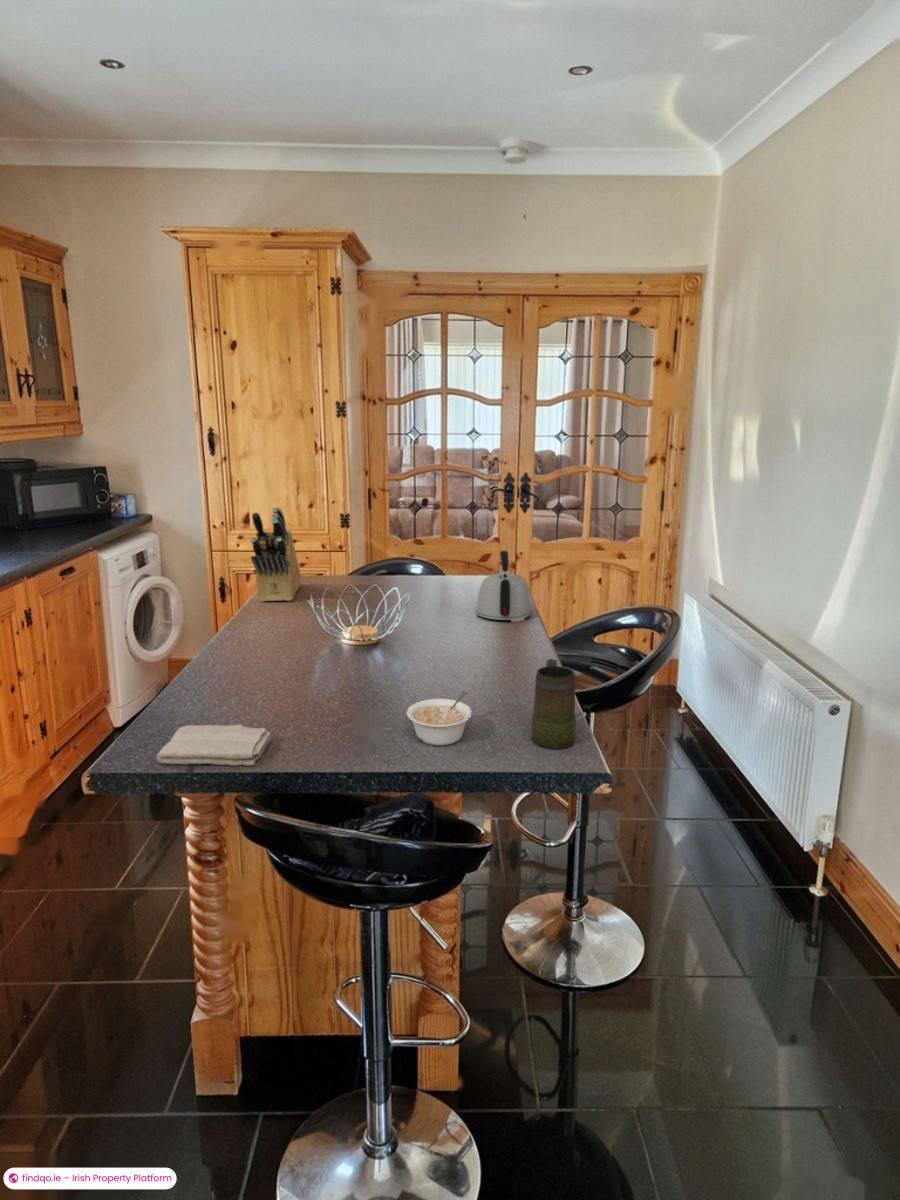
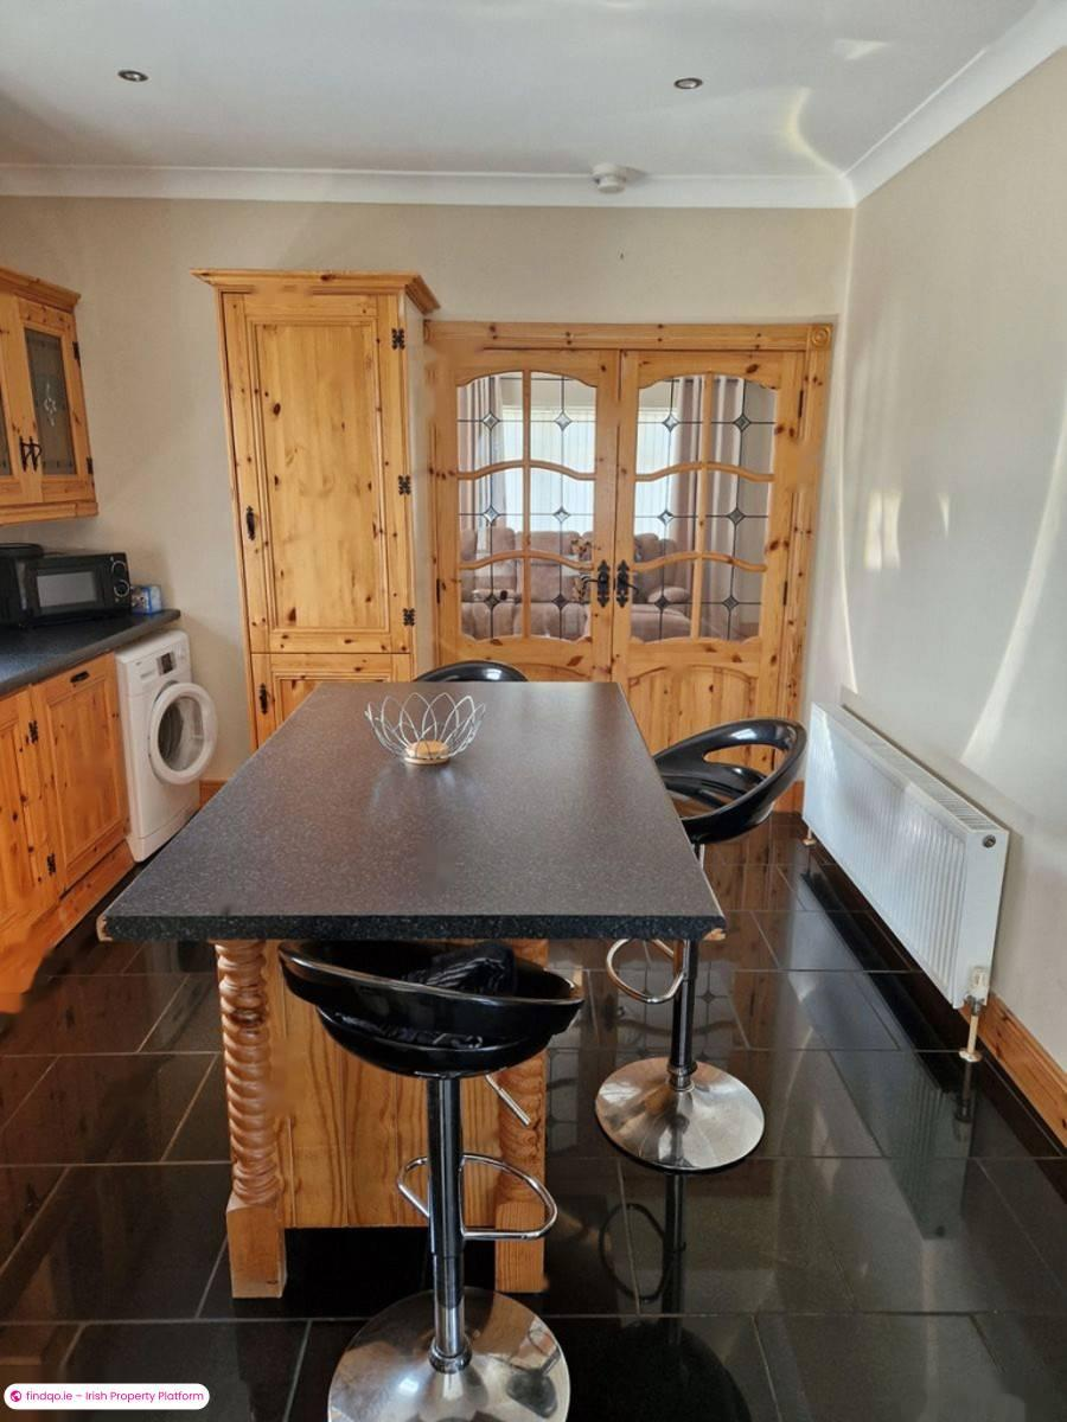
- legume [406,691,473,746]
- knife block [249,506,302,603]
- mug [530,658,577,750]
- washcloth [156,723,272,767]
- kettle [475,550,532,623]
